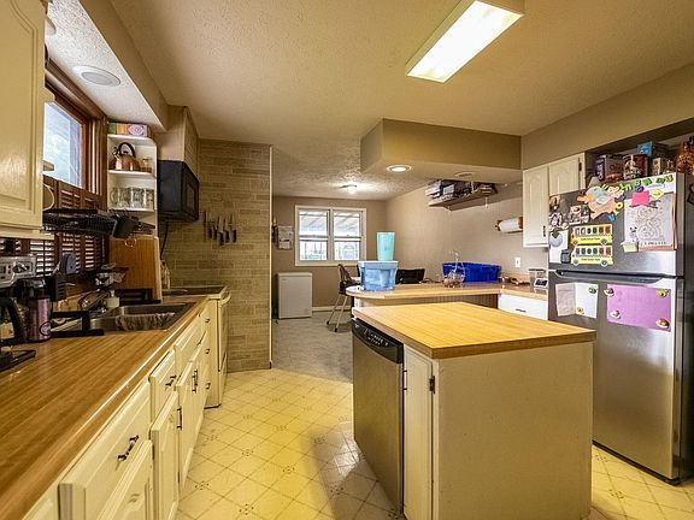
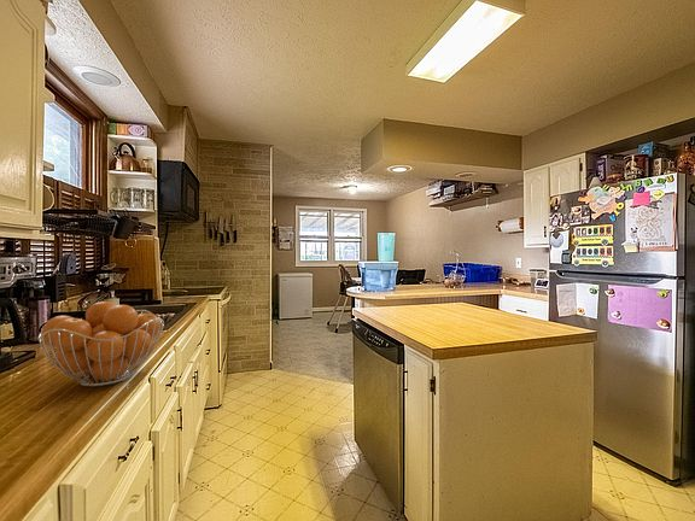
+ fruit basket [36,300,165,388]
